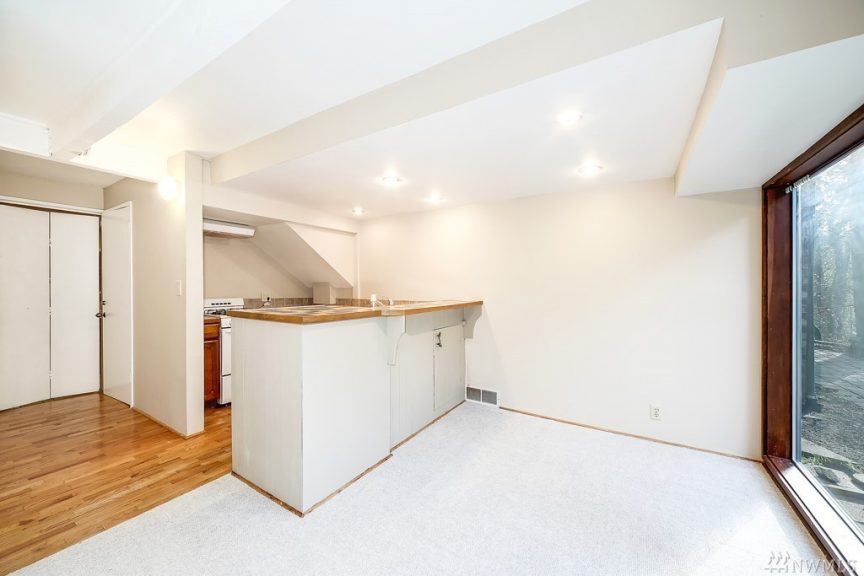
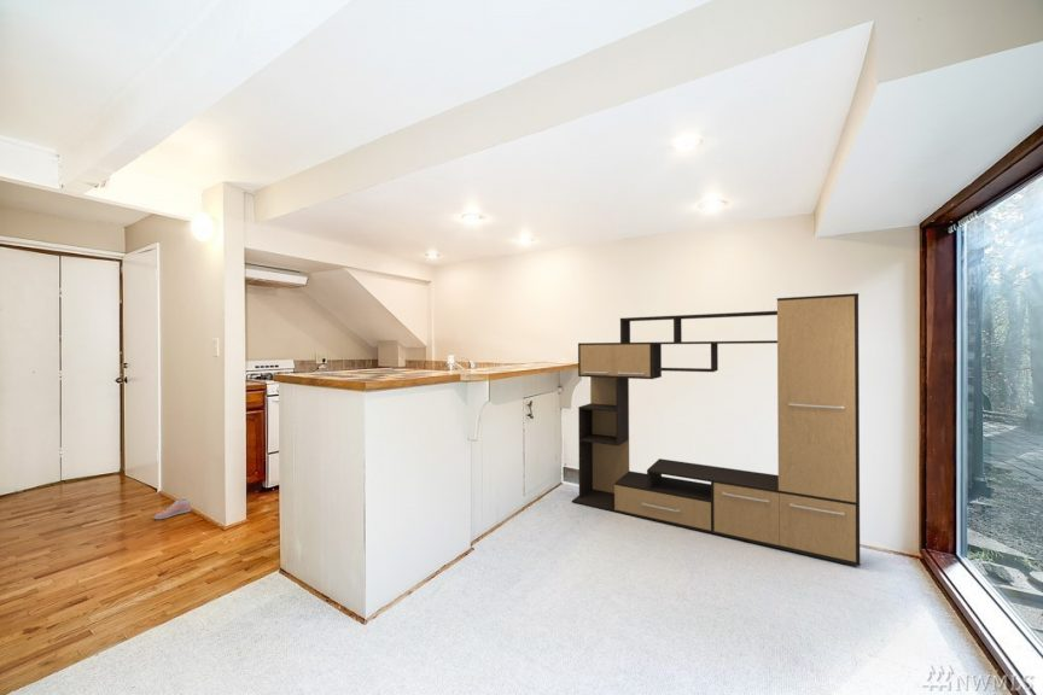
+ sneaker [153,497,192,520]
+ media console [571,292,862,567]
